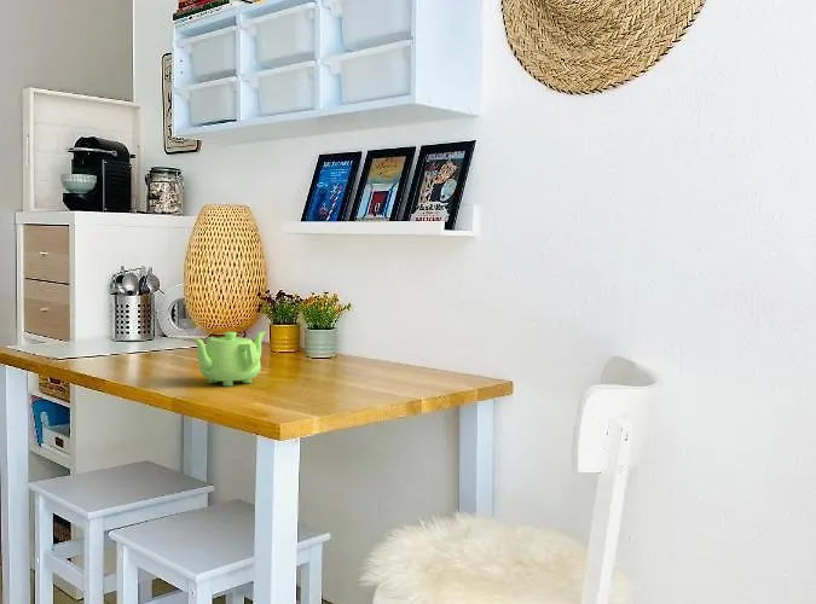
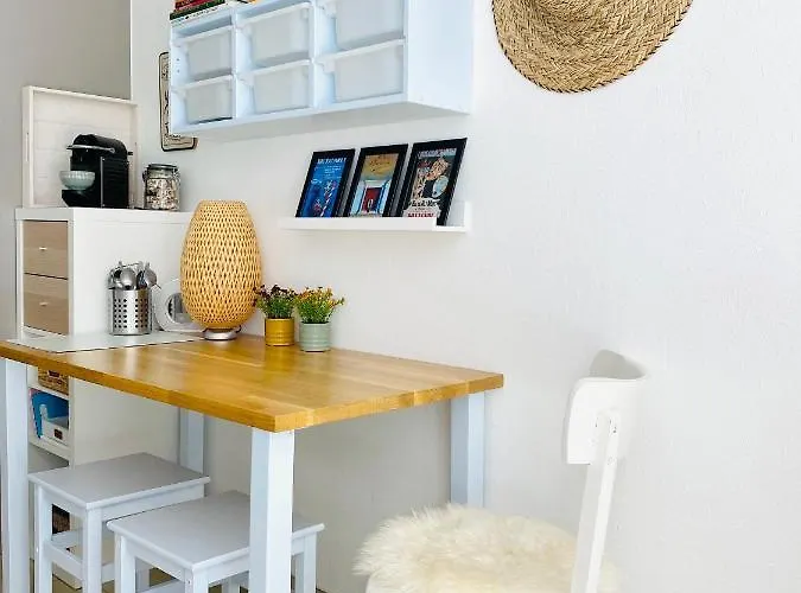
- teapot [191,330,267,387]
